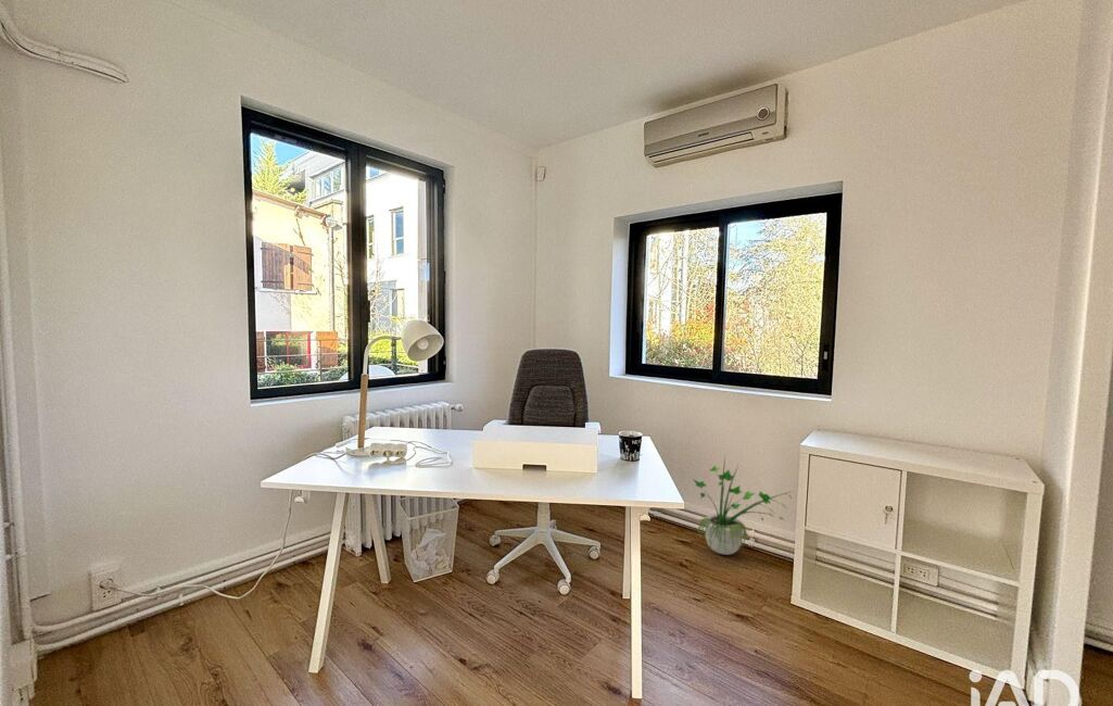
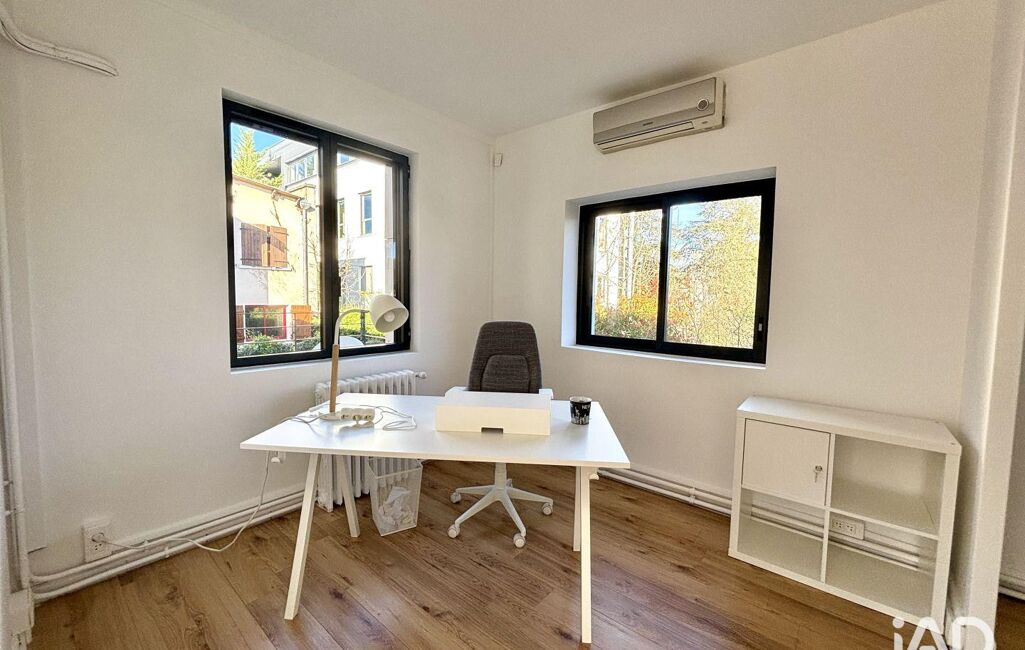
- potted plant [692,456,794,556]
